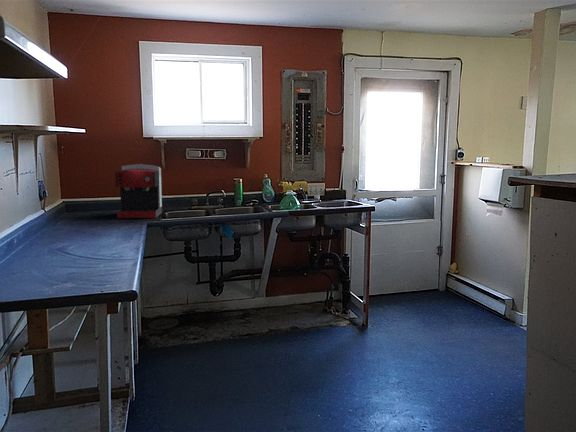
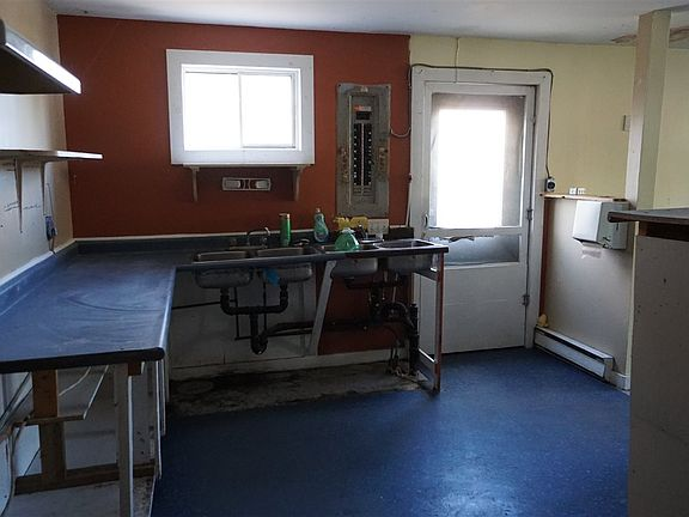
- coffee maker [114,163,163,219]
